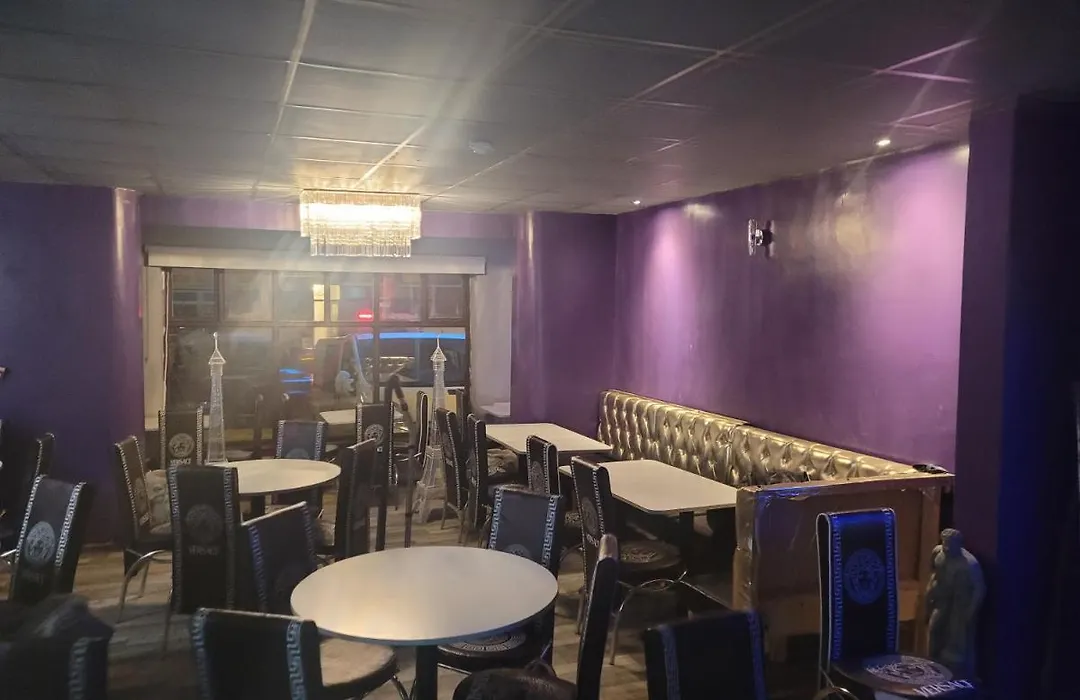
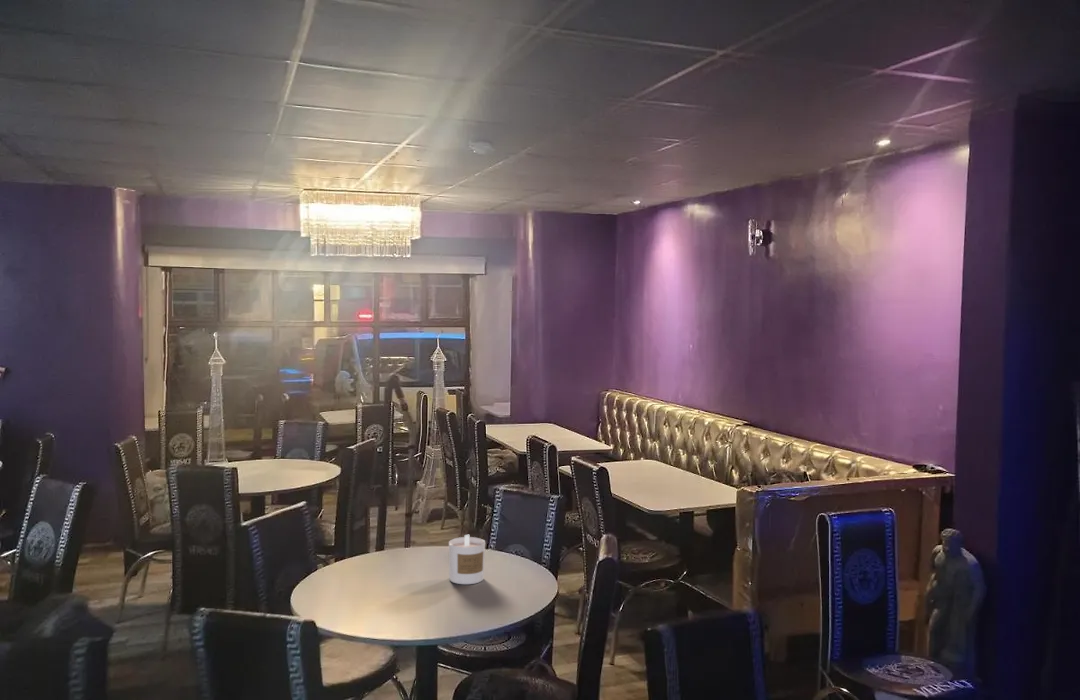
+ candle [448,534,486,585]
